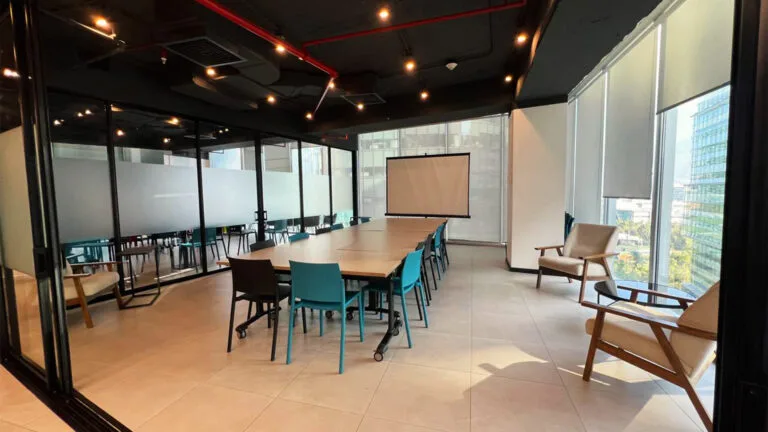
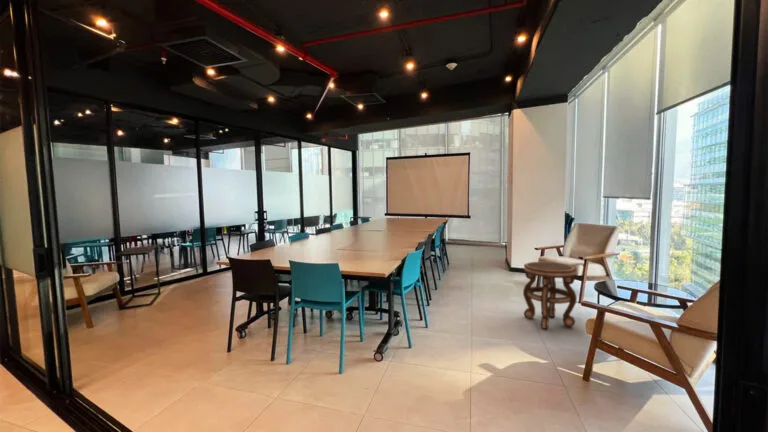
+ side table [522,261,578,330]
